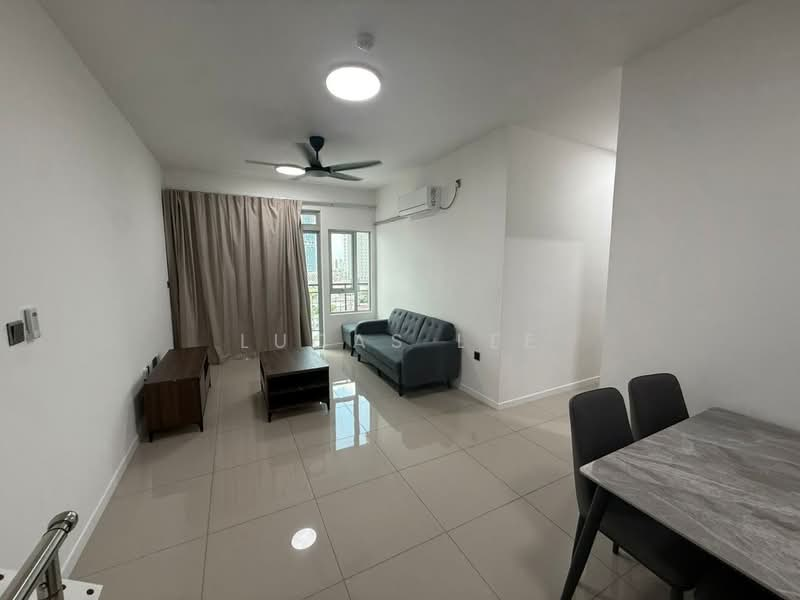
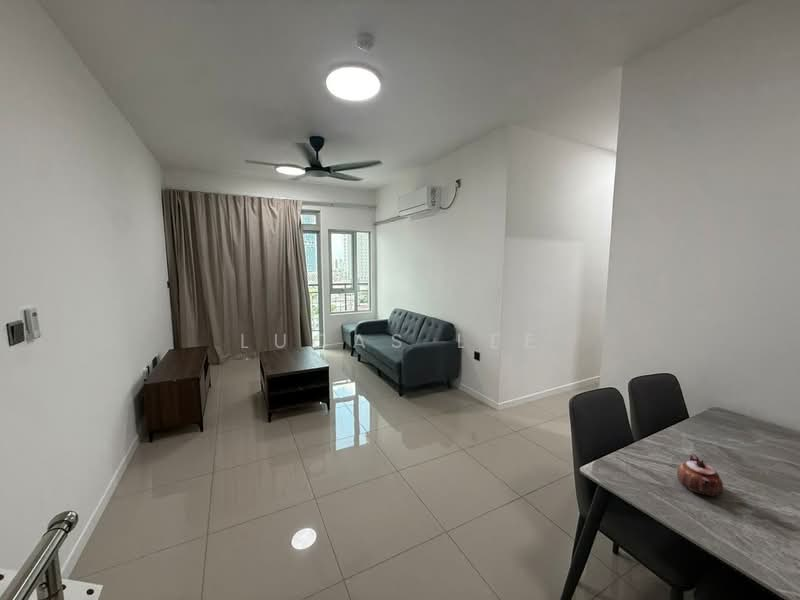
+ teapot [676,453,724,498]
